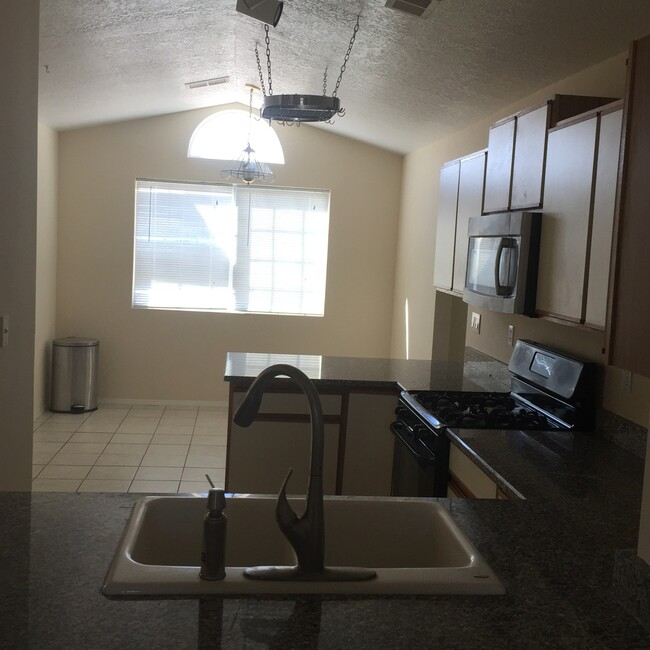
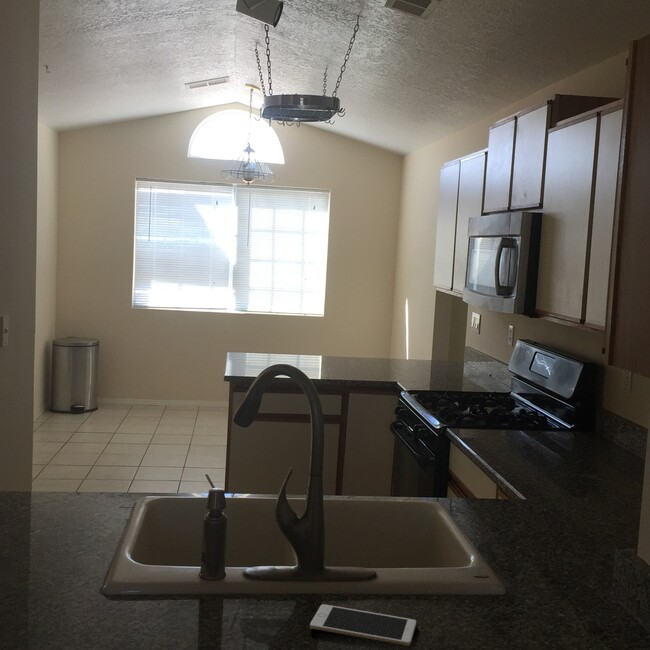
+ cell phone [309,603,417,647]
